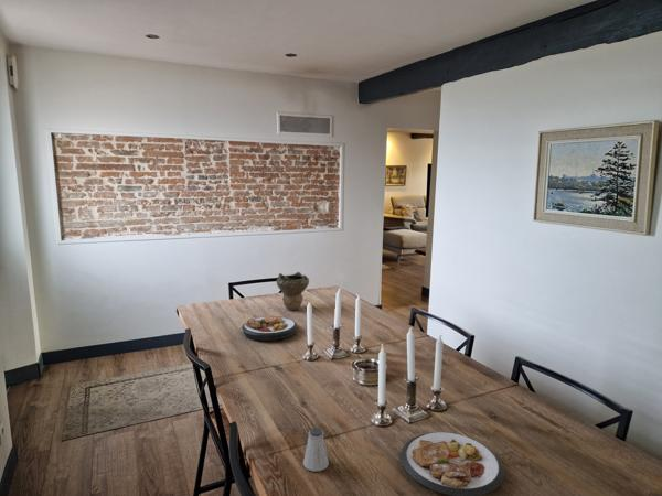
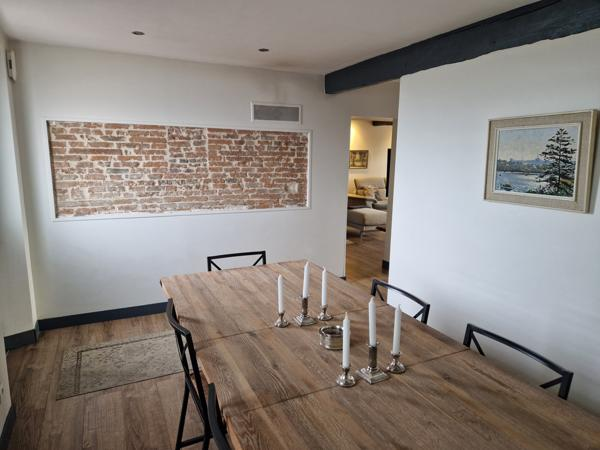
- saltshaker [302,427,330,473]
- plate [399,431,505,496]
- decorative bowl [275,271,310,312]
- plate [241,314,298,342]
